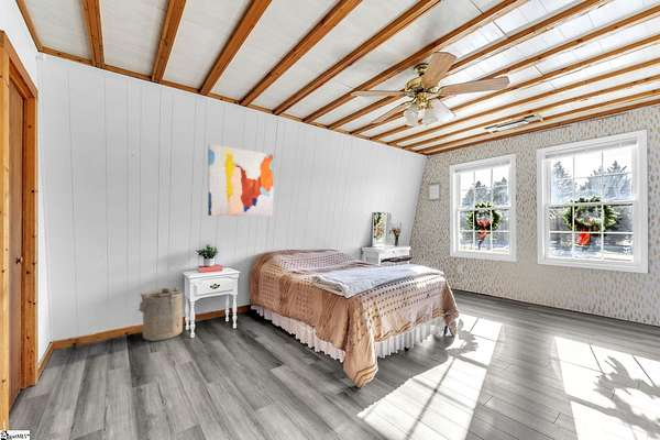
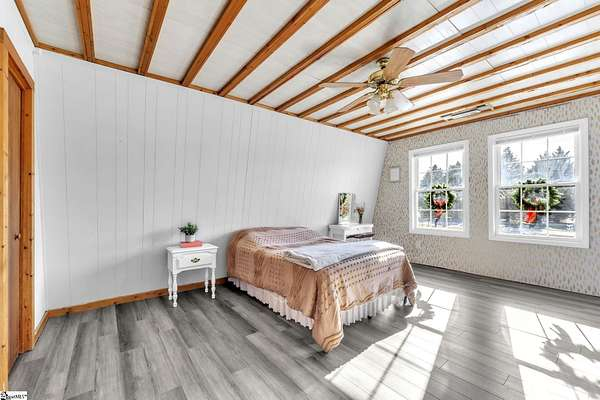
- wall art [207,143,274,217]
- laundry hamper [138,286,184,342]
